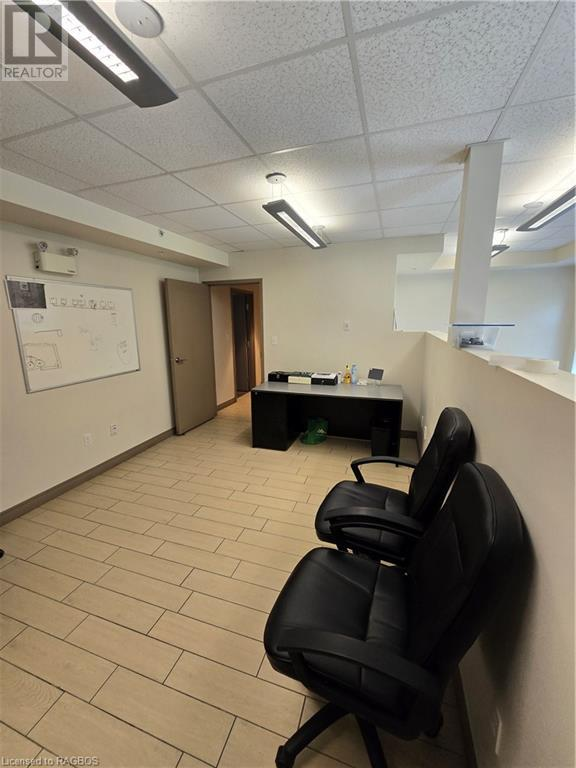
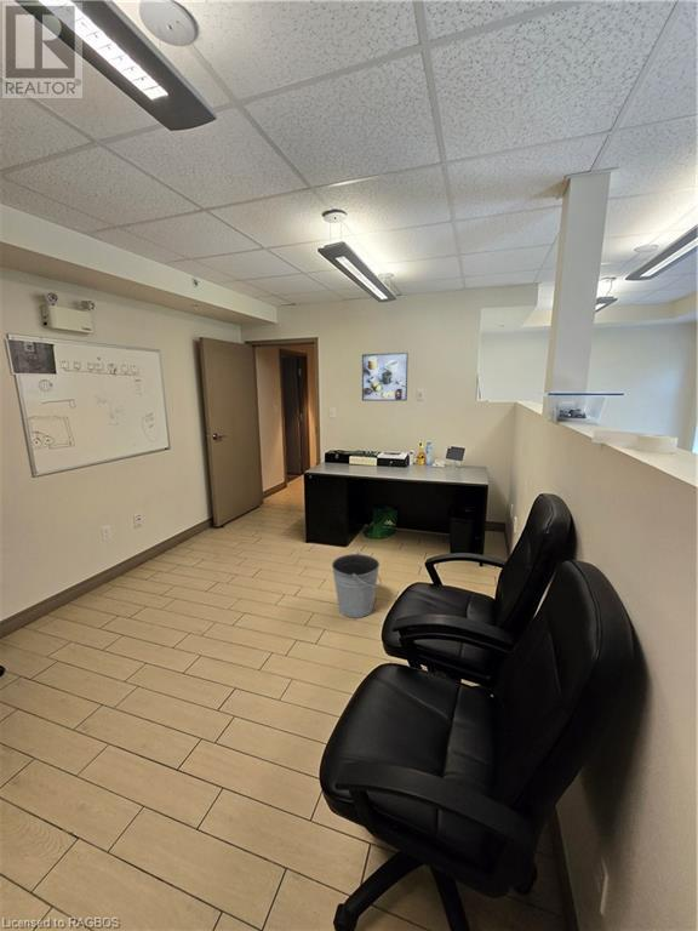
+ bucket [331,550,383,619]
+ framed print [361,352,410,402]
